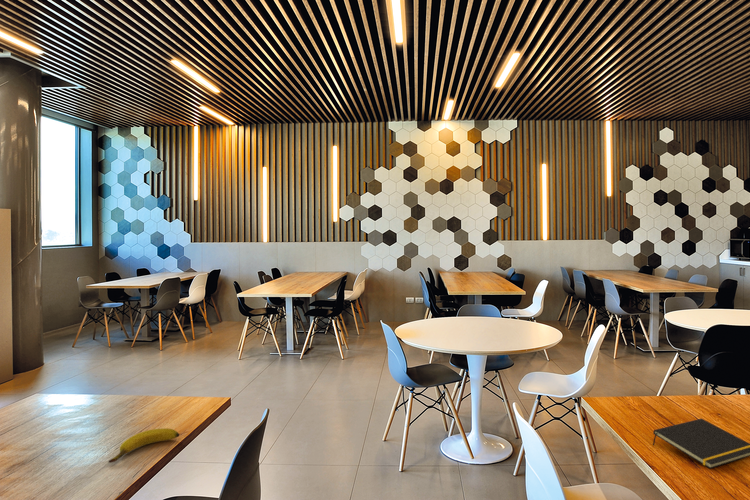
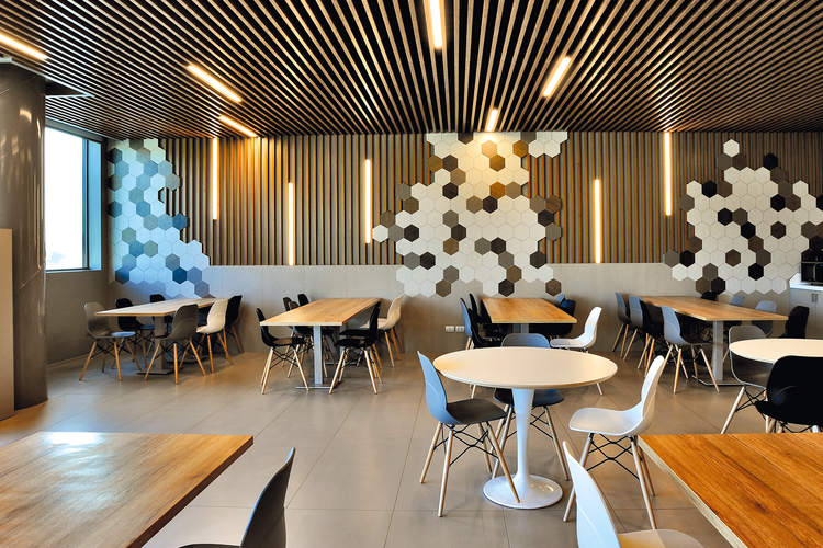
- banana [107,427,180,464]
- notepad [652,418,750,470]
